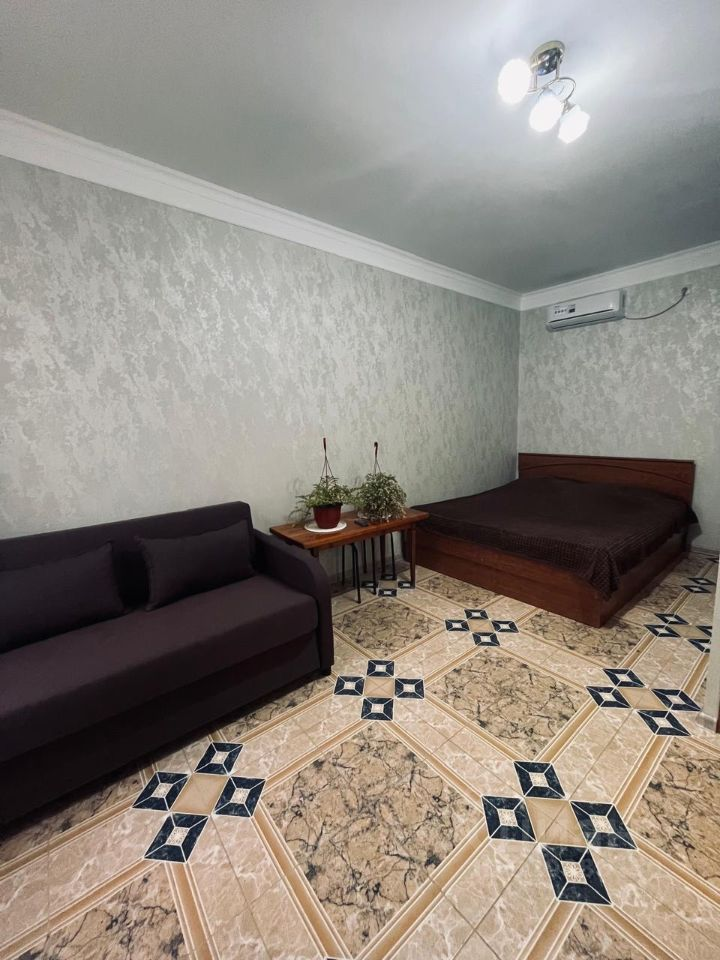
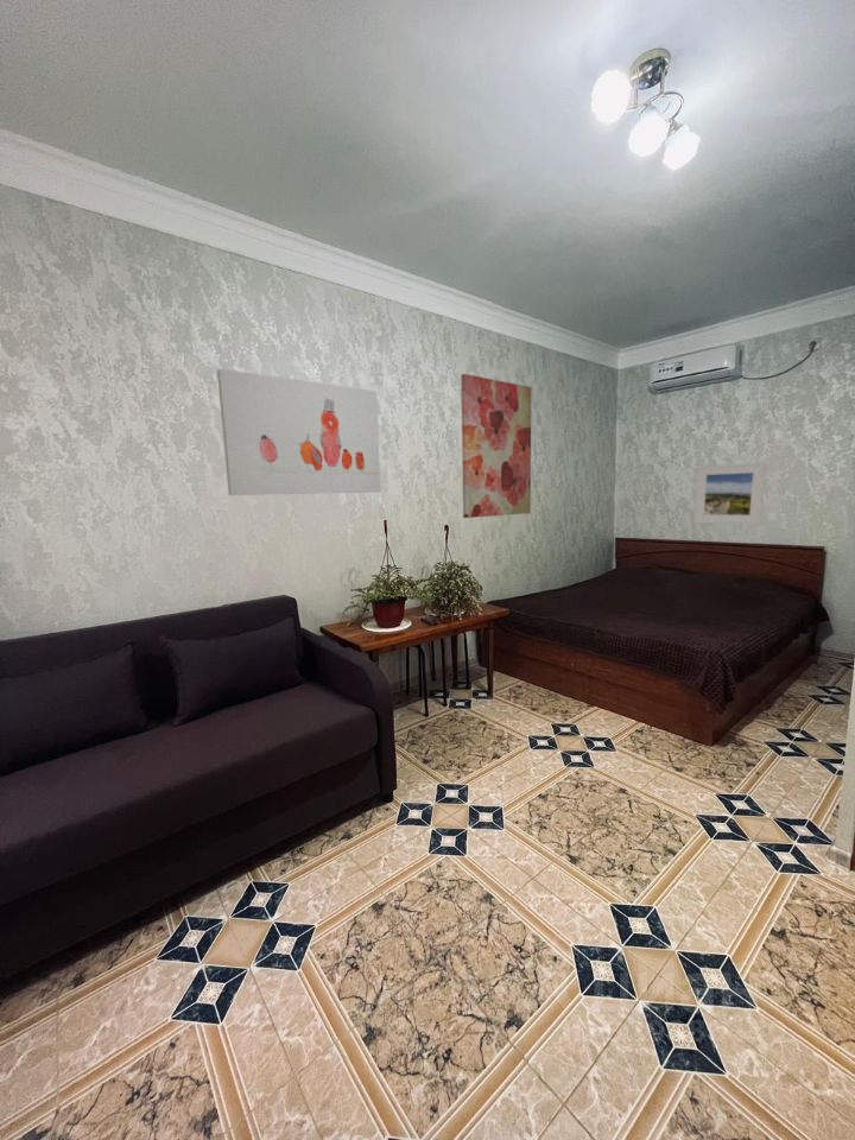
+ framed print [692,461,767,526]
+ wall art [460,373,532,519]
+ wall art [216,368,381,496]
